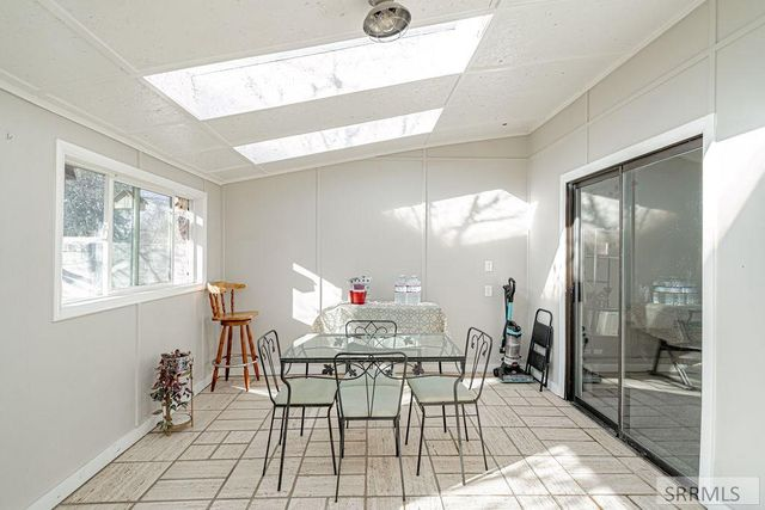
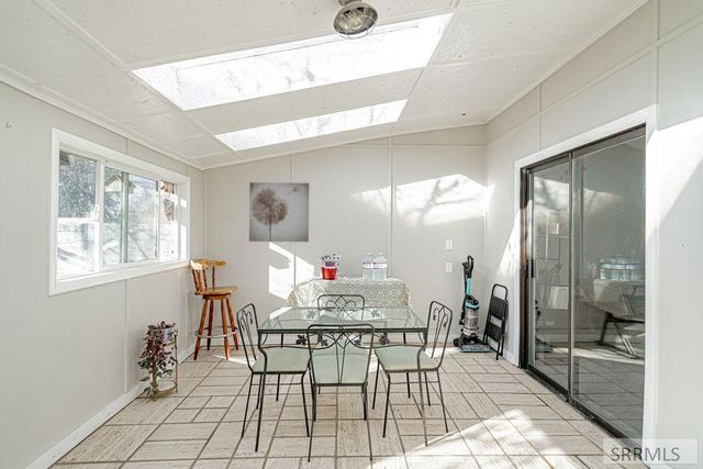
+ wall art [248,181,310,243]
